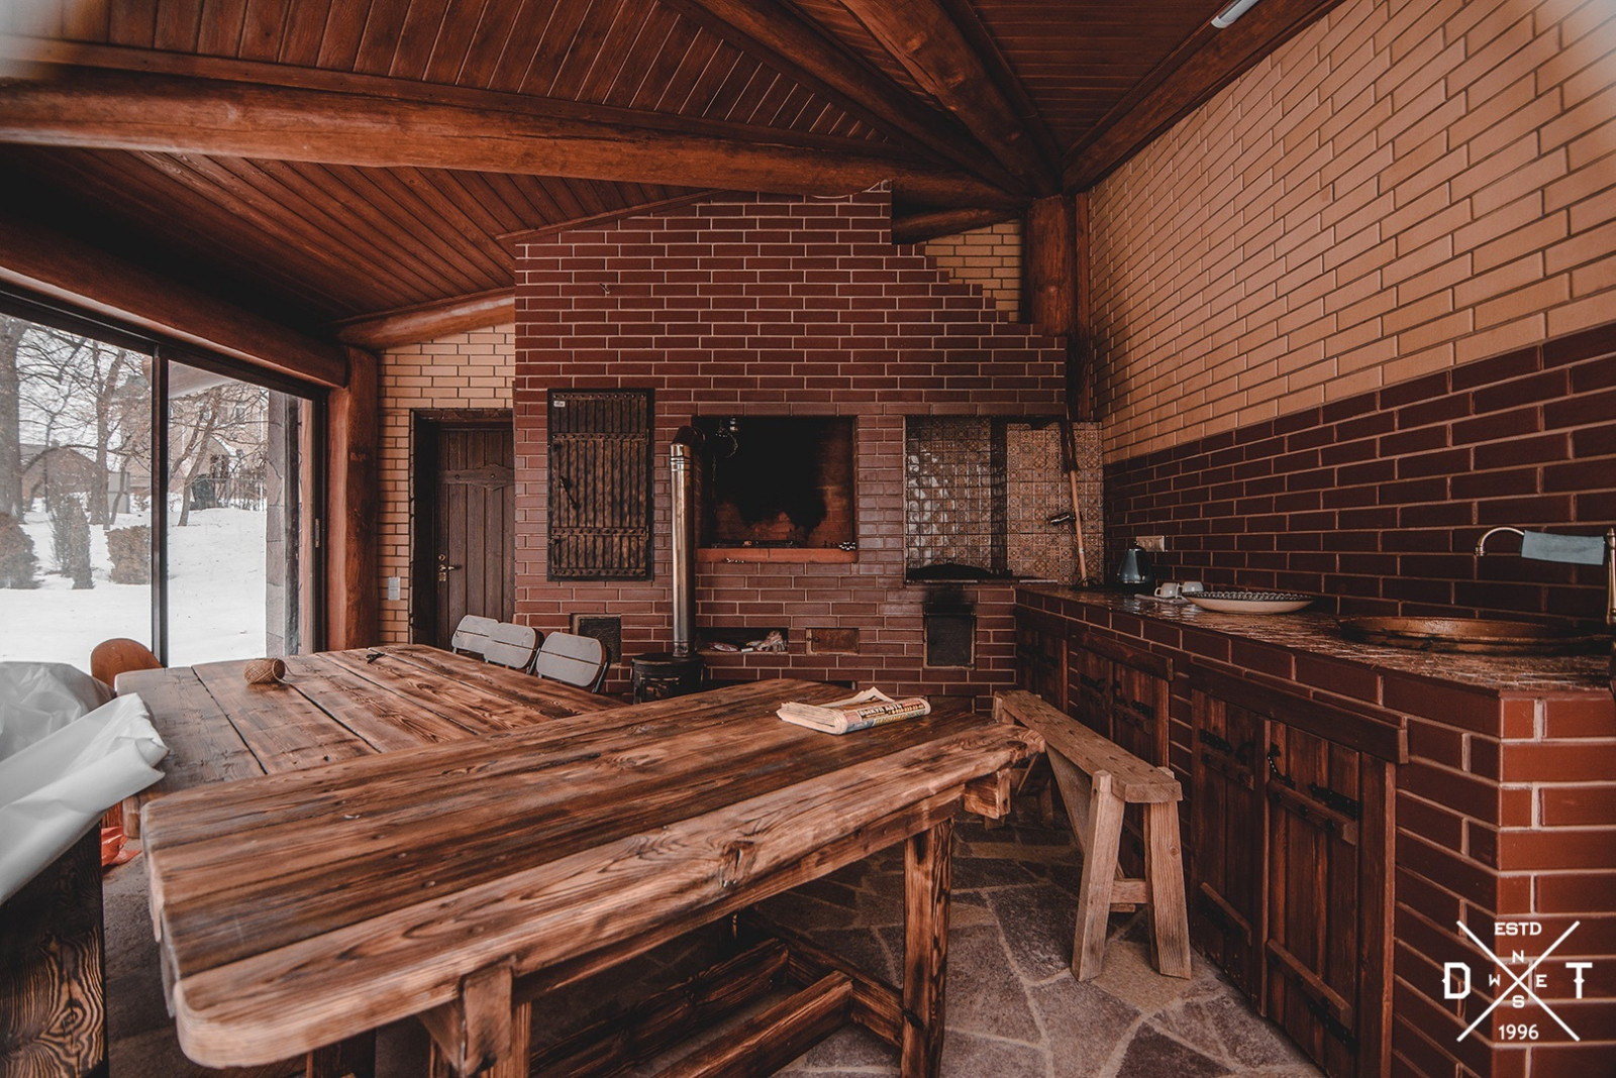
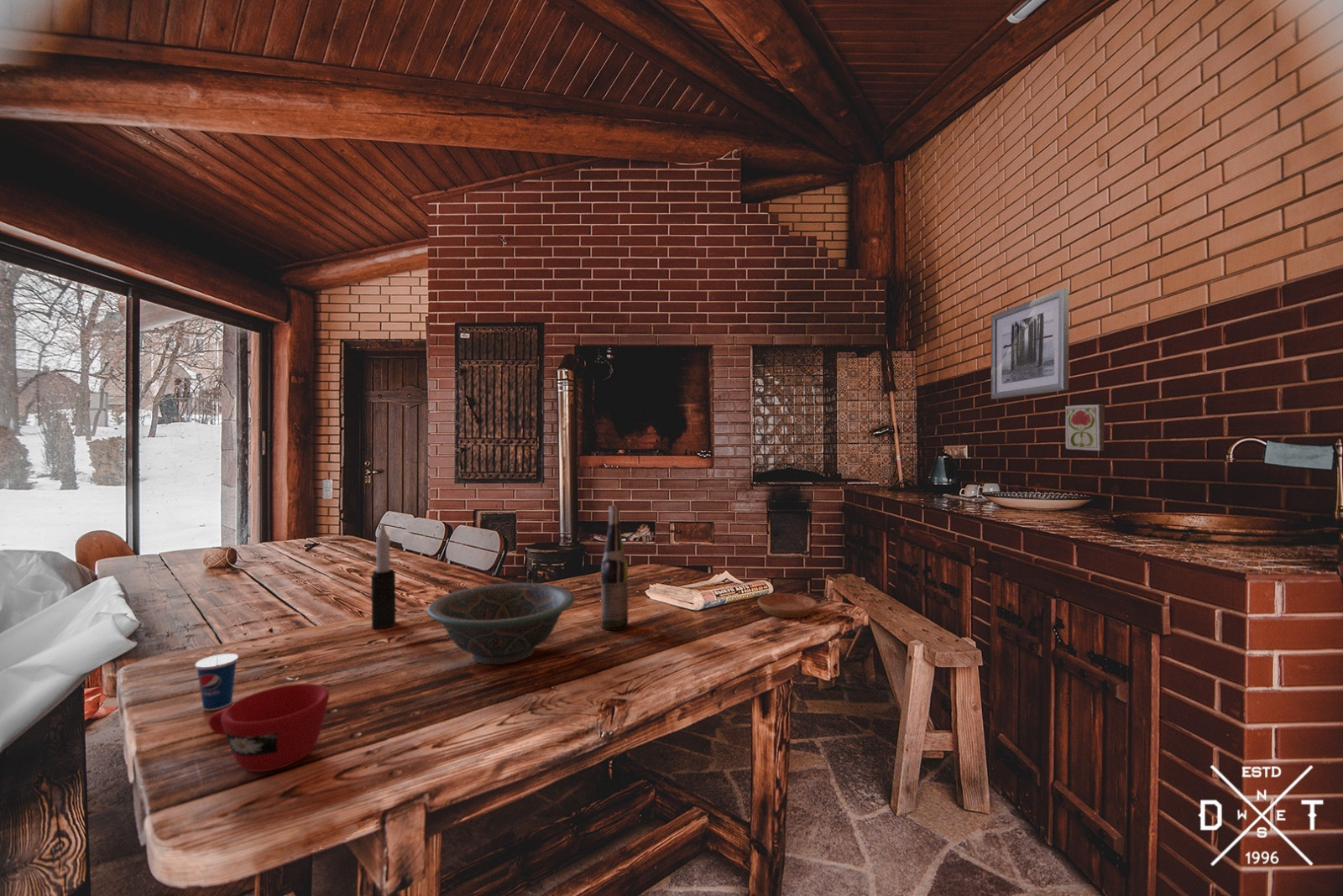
+ saucer [757,592,818,619]
+ wine bottle [600,505,629,632]
+ cup [208,683,330,773]
+ decorative tile [1064,404,1106,451]
+ wall art [990,287,1069,400]
+ cup [194,633,239,711]
+ candle [370,524,396,629]
+ decorative bowl [426,582,575,665]
